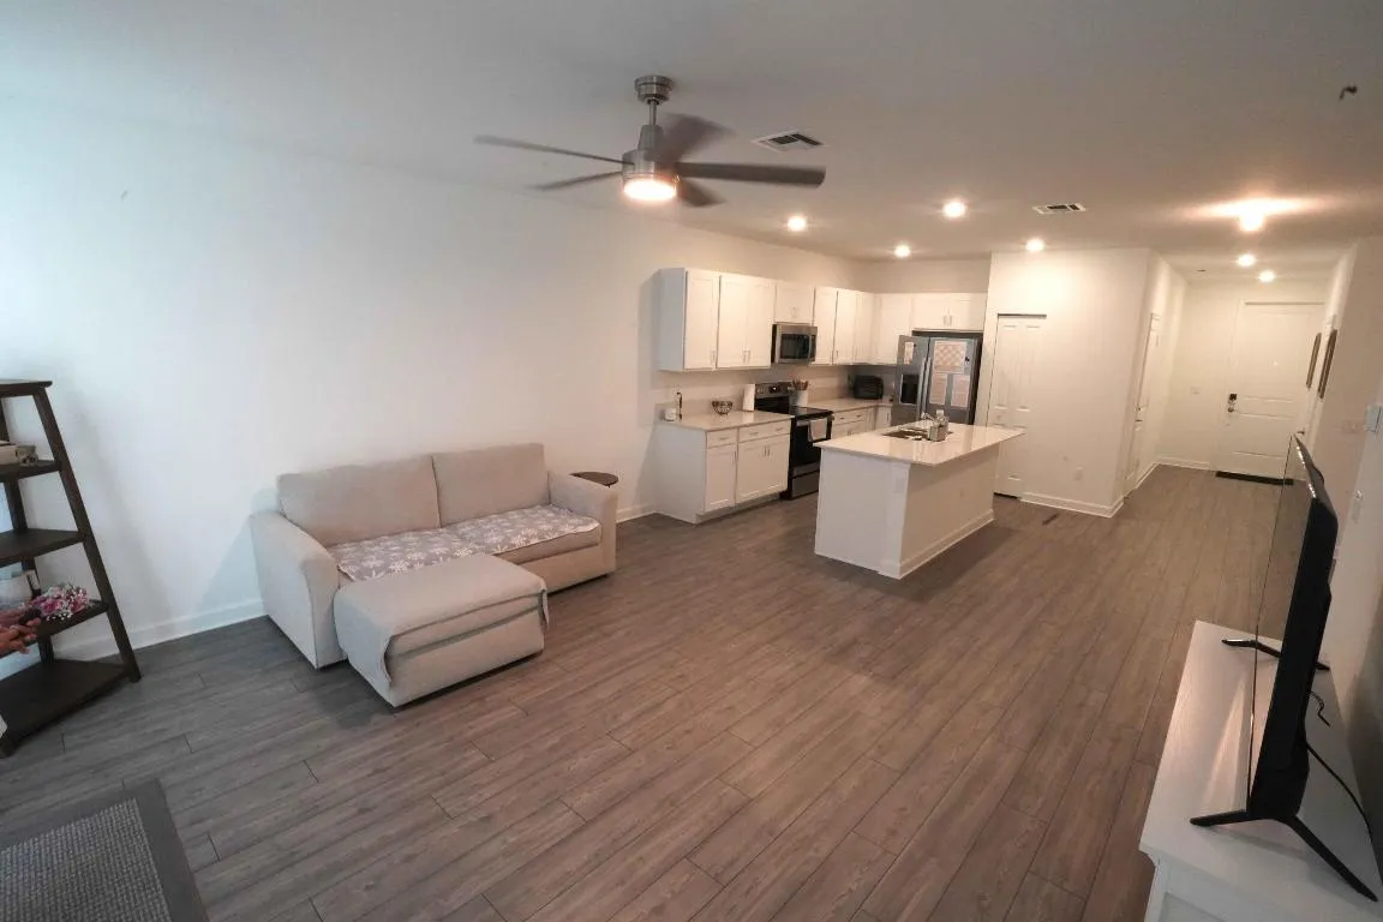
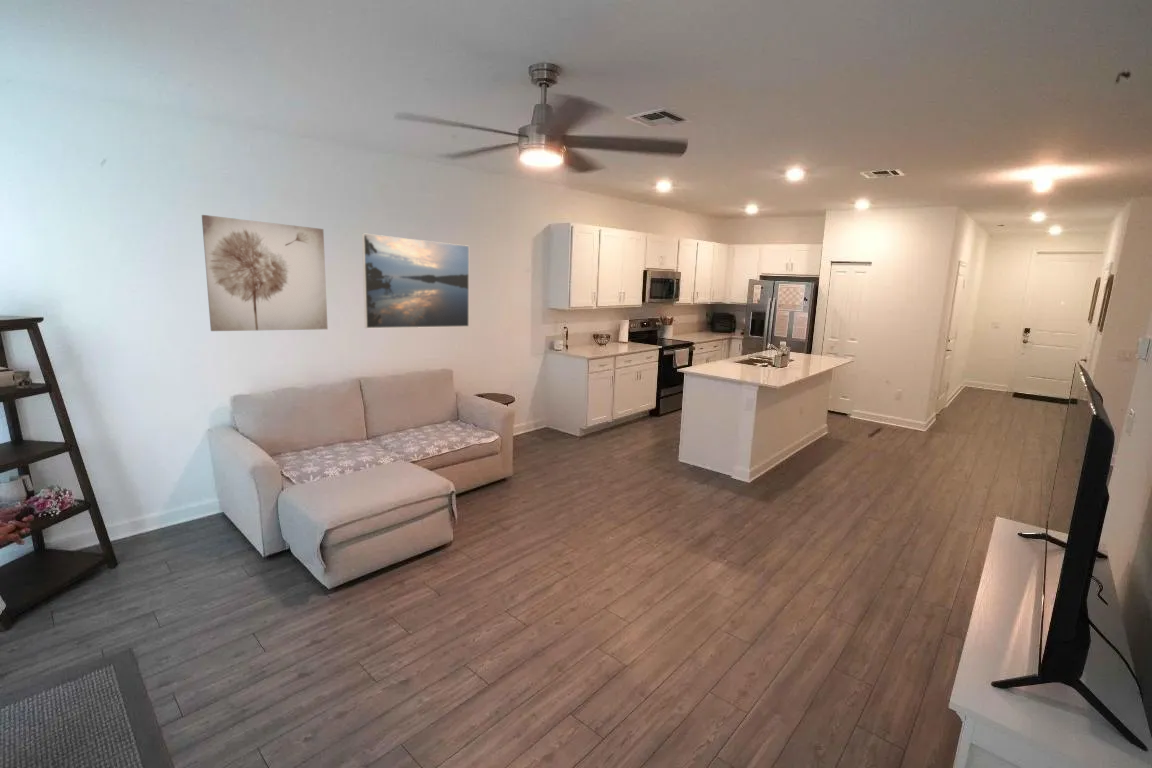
+ wall art [201,214,329,332]
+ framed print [361,232,470,329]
